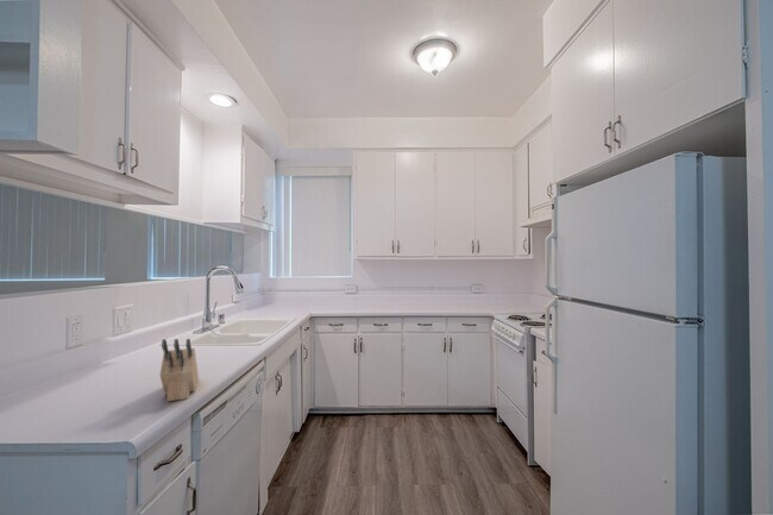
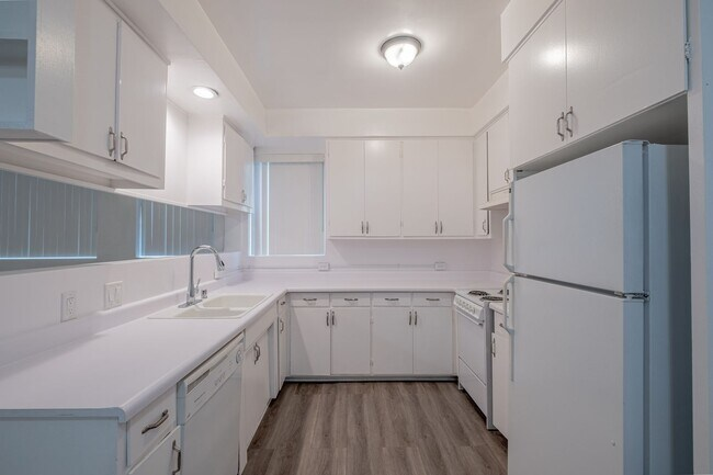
- knife block [158,338,200,402]
